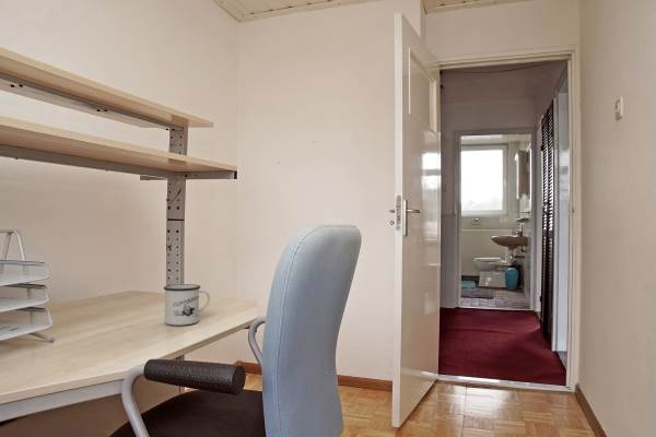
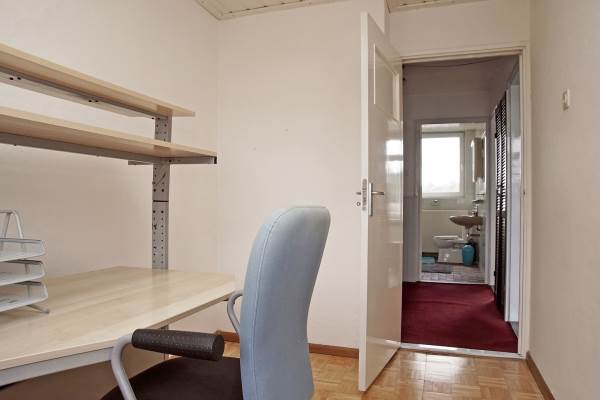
- mug [163,283,211,327]
